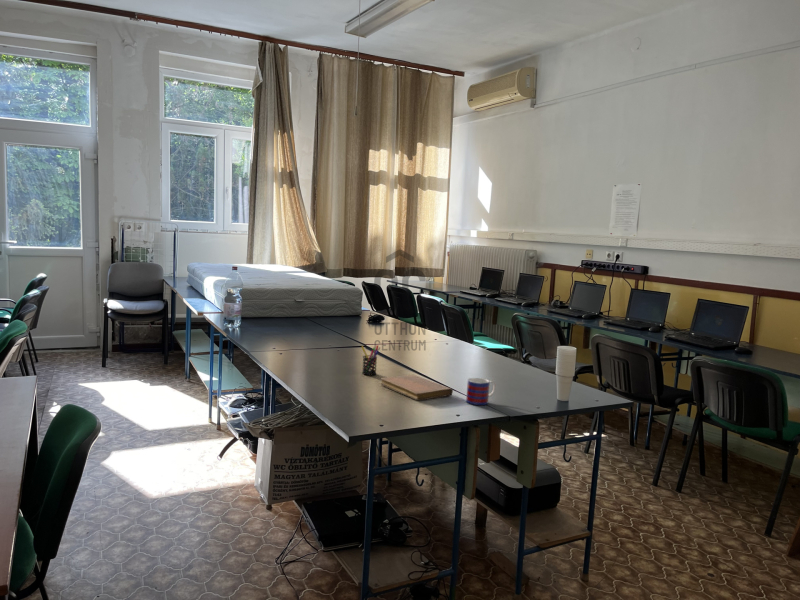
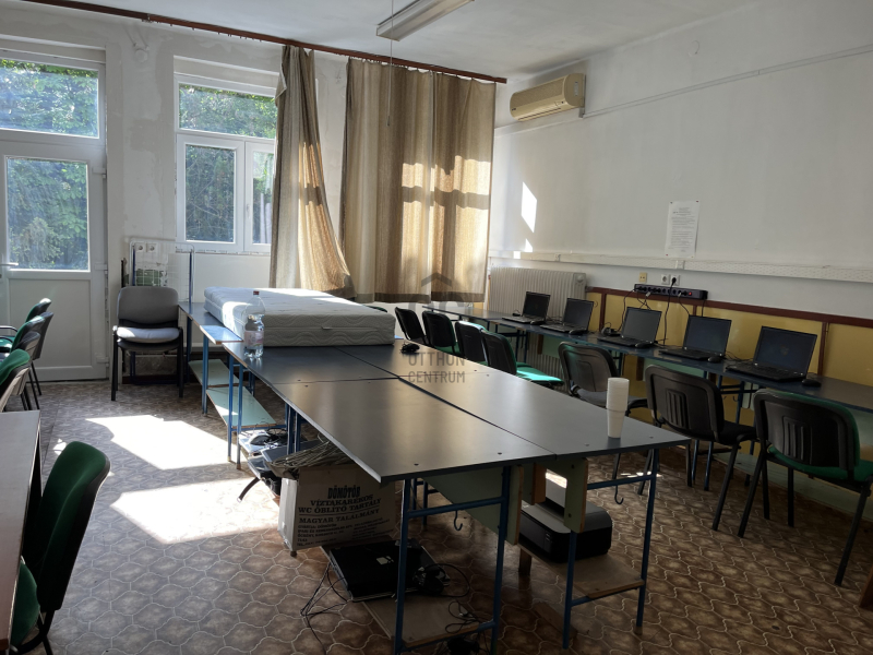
- mug [465,377,497,406]
- pen holder [360,344,380,376]
- notebook [380,374,454,402]
